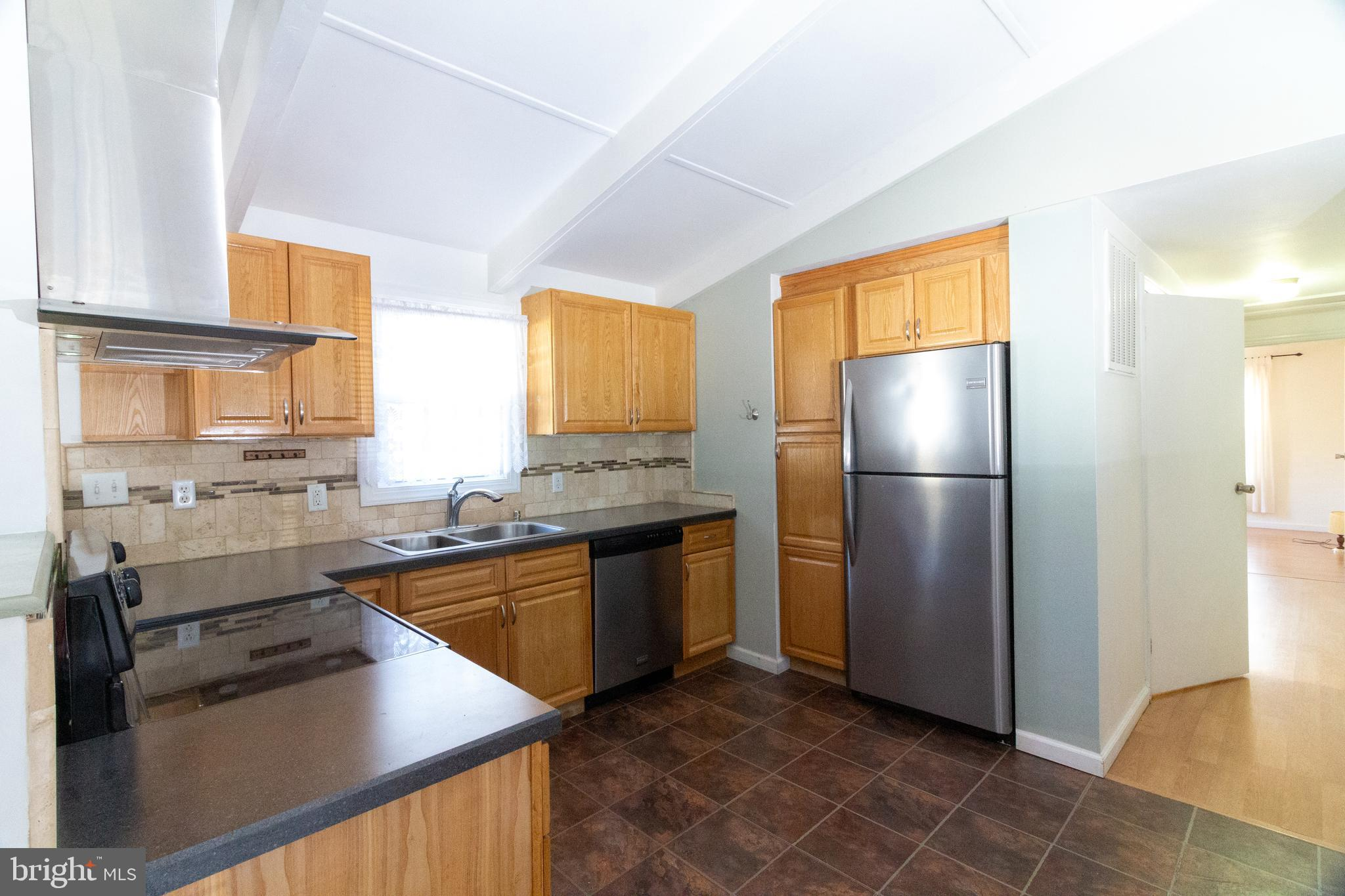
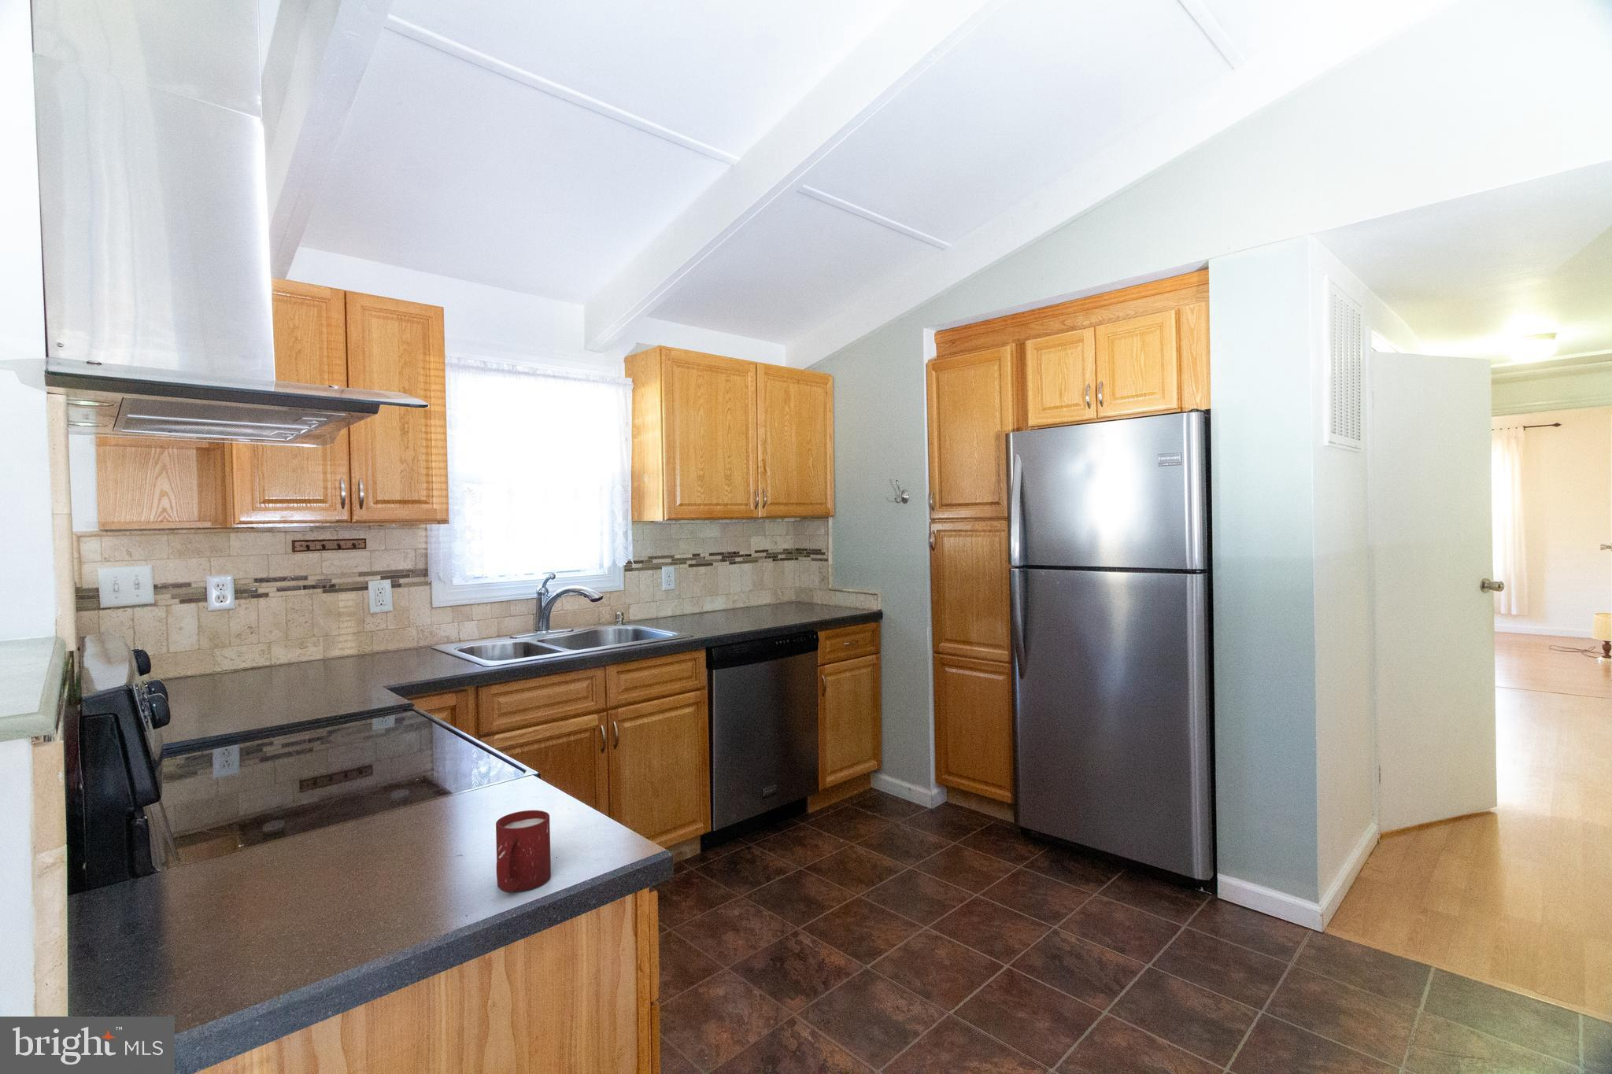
+ cup [495,809,551,893]
